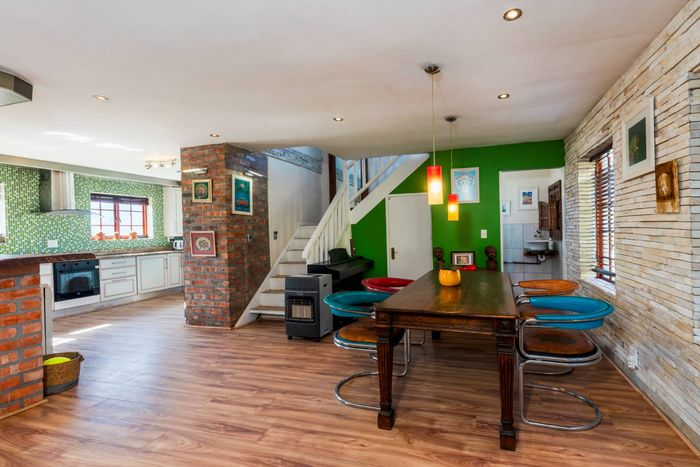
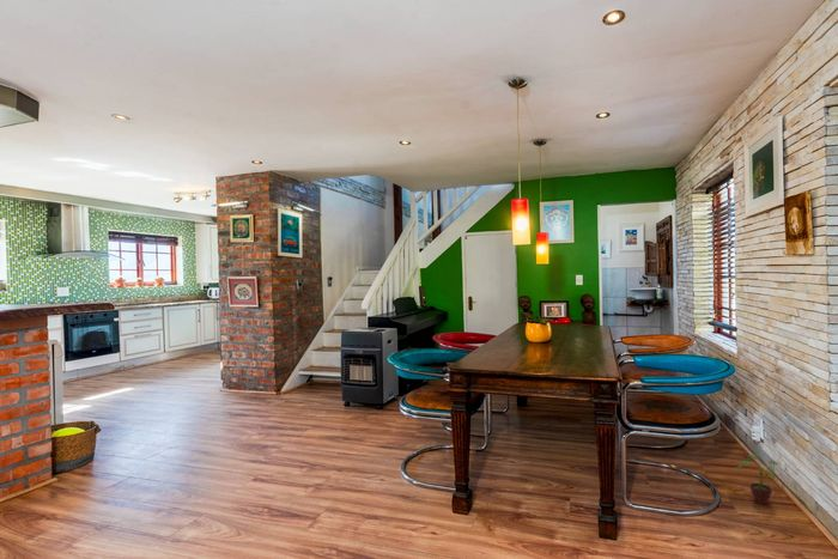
+ potted plant [736,454,787,505]
